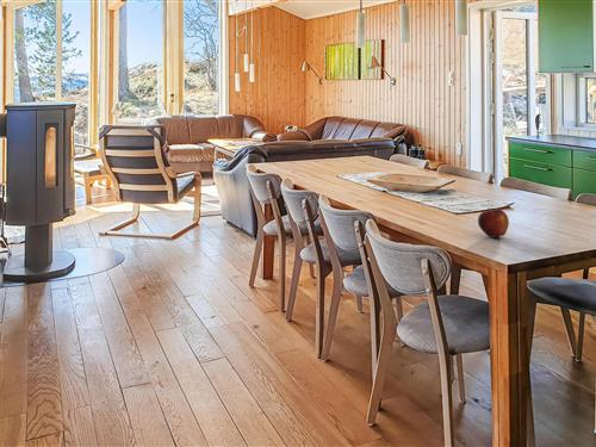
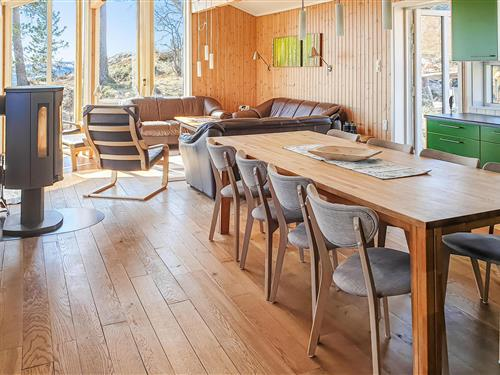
- fruit [477,207,510,238]
